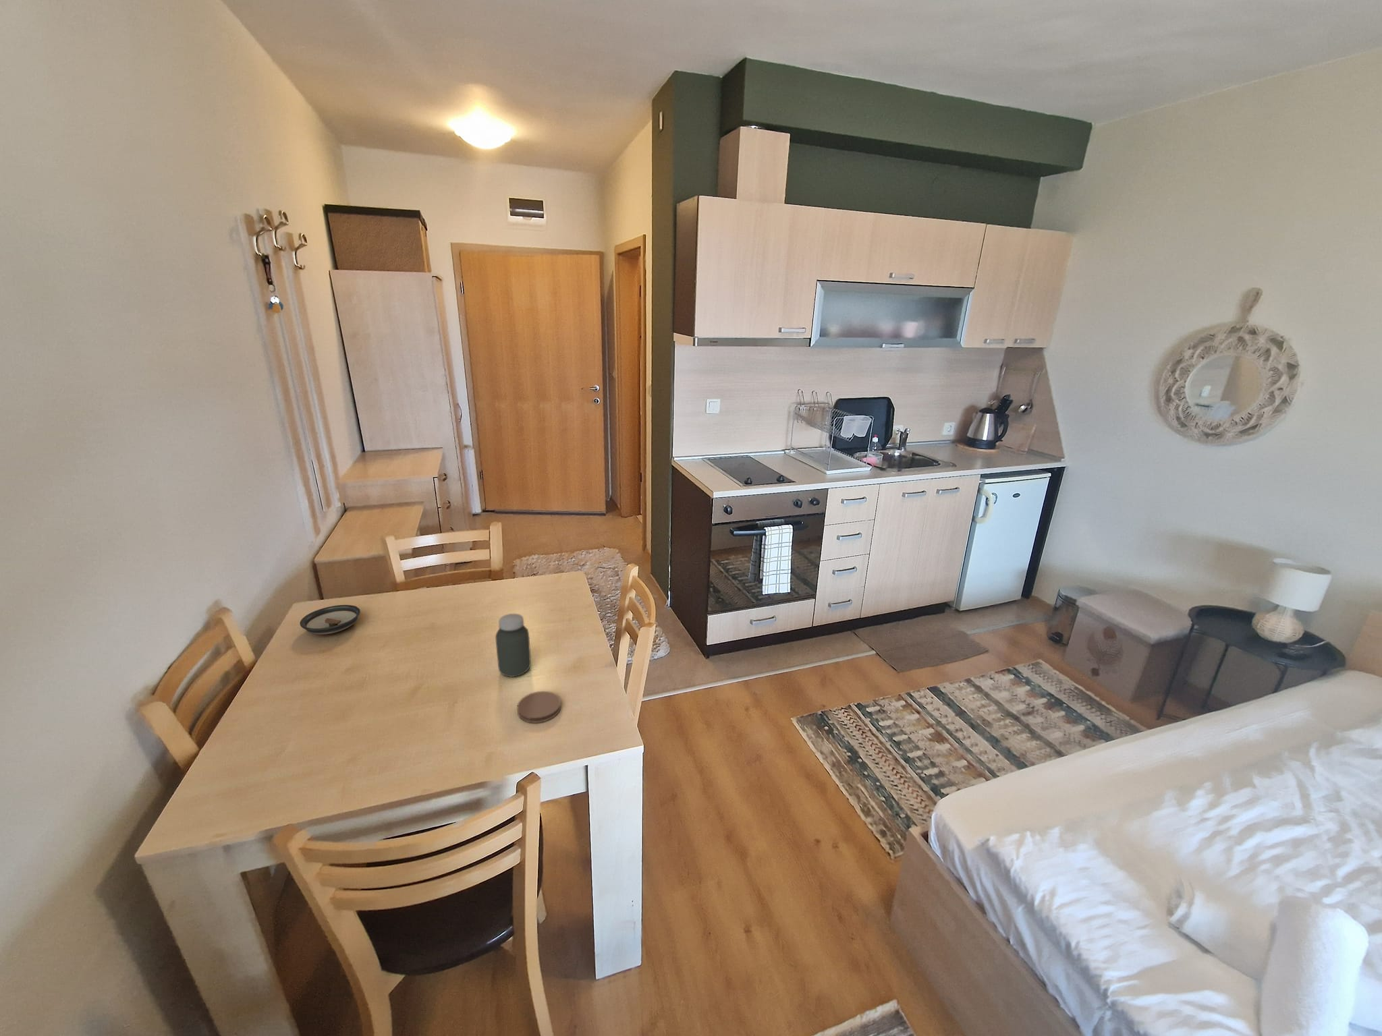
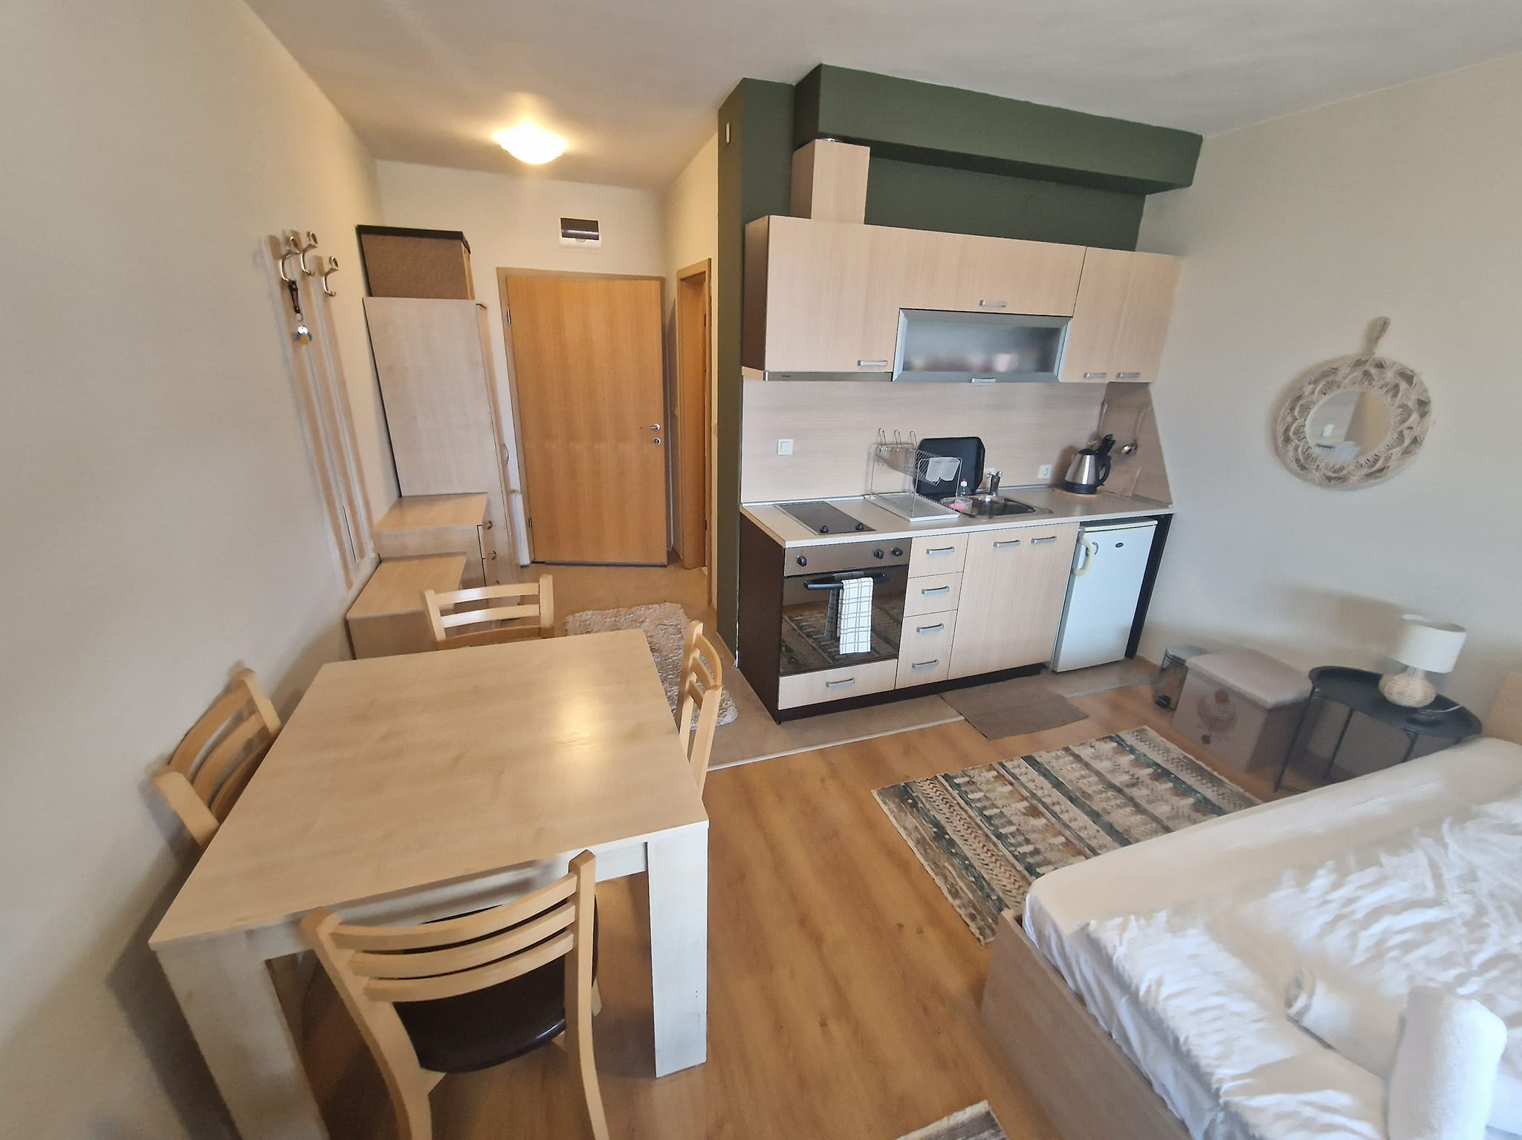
- coaster [516,691,562,724]
- saucer [299,604,361,636]
- jar [495,613,532,678]
